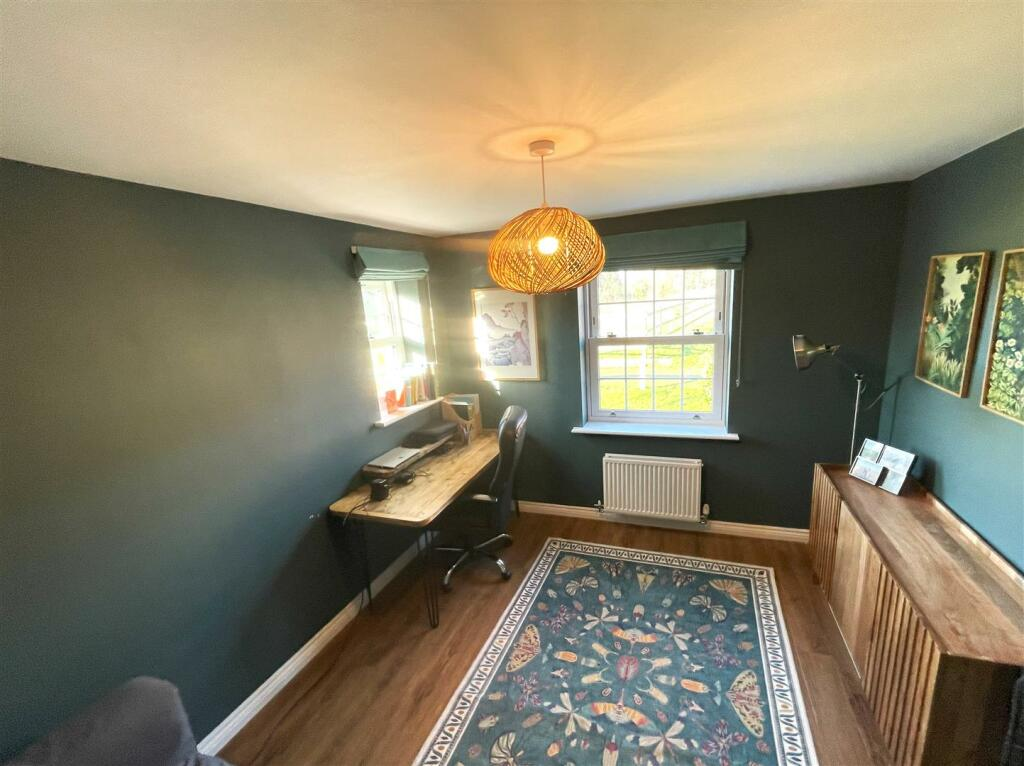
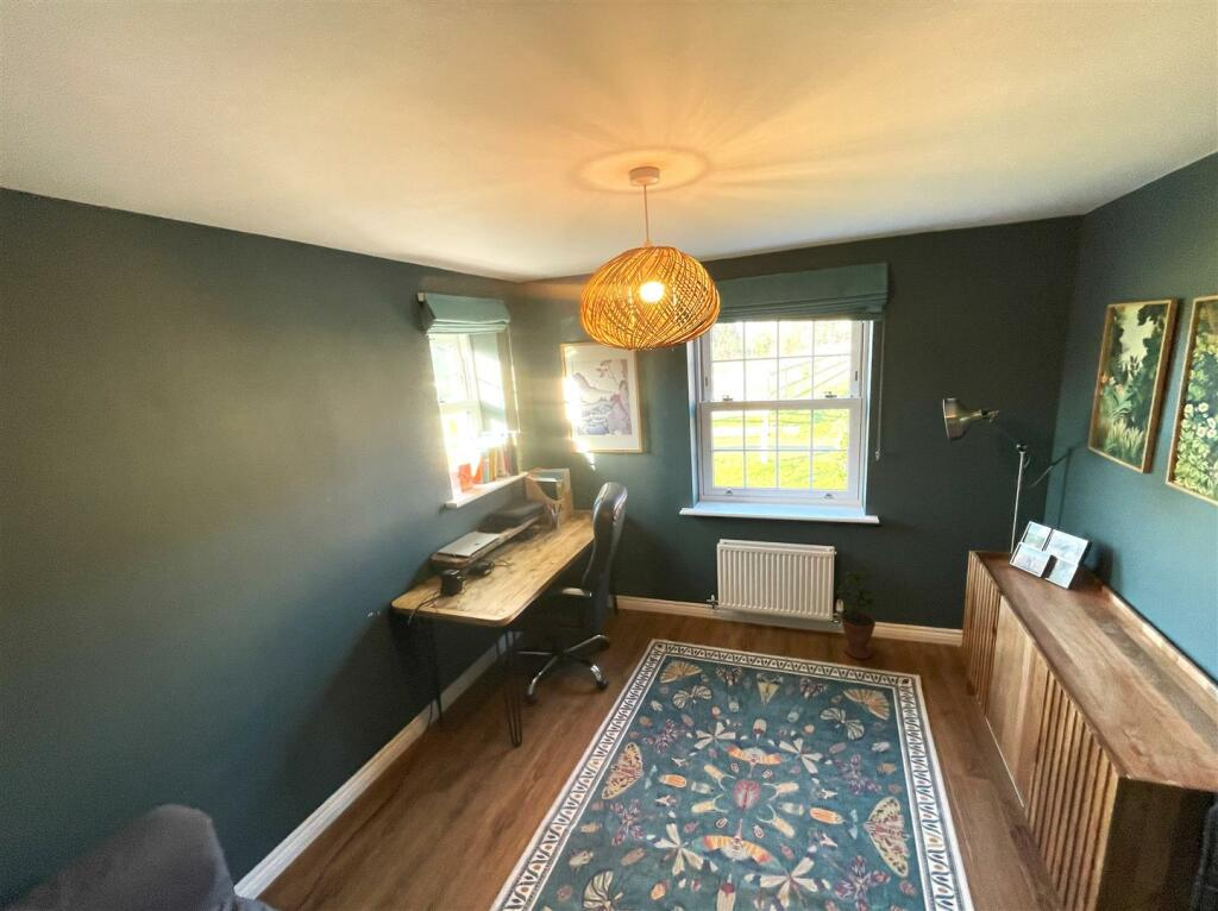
+ potted plant [833,565,878,660]
